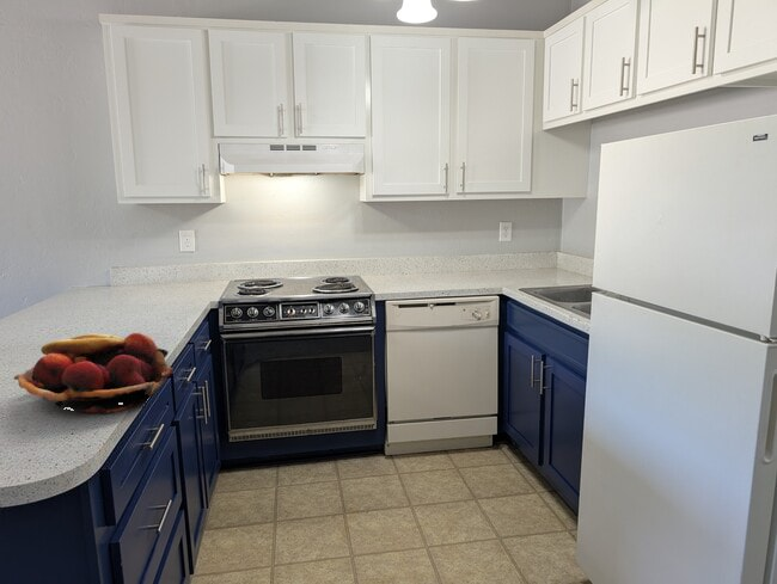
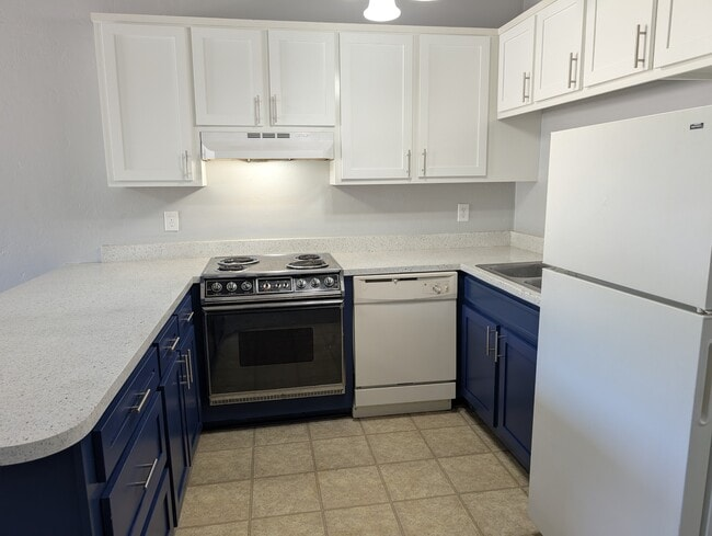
- fruit basket [13,332,175,414]
